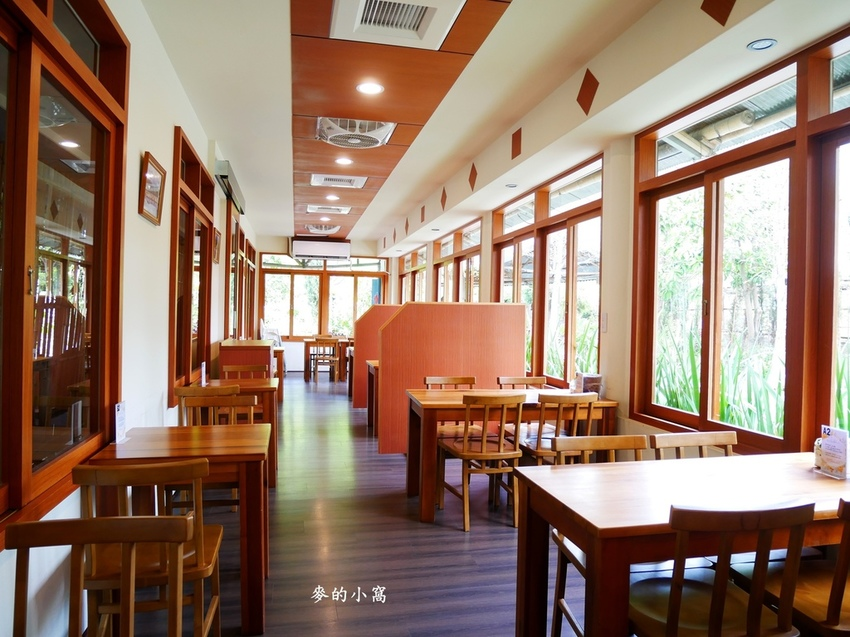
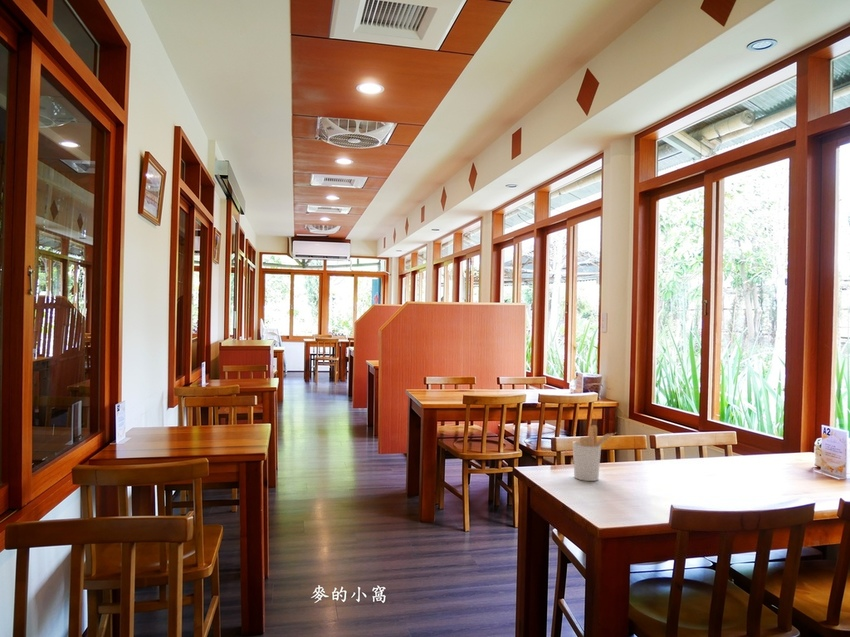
+ utensil holder [572,424,618,482]
